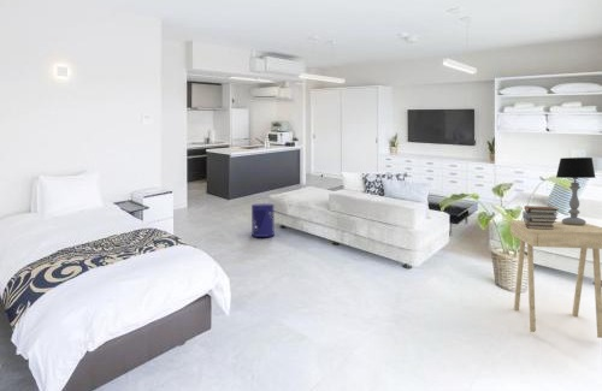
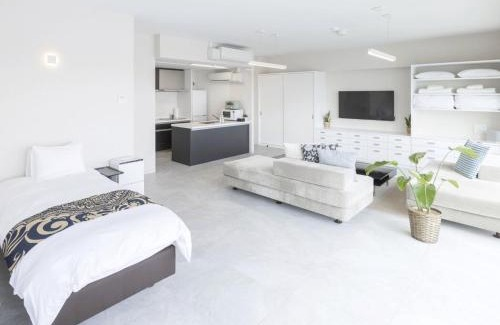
- table lamp [555,156,597,225]
- book stack [521,205,560,230]
- waste bin [250,202,276,238]
- side table [507,219,602,339]
